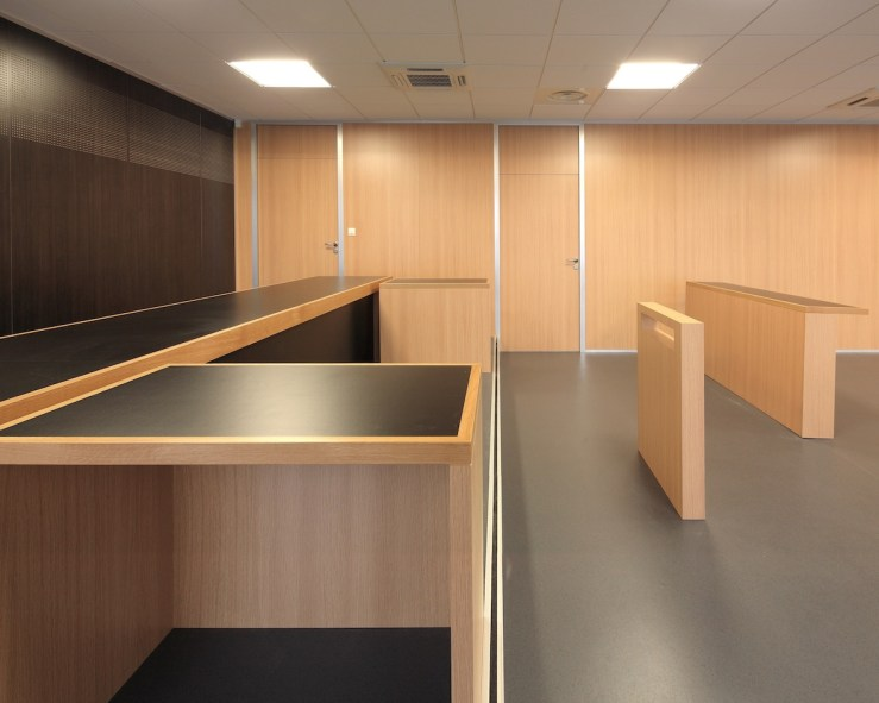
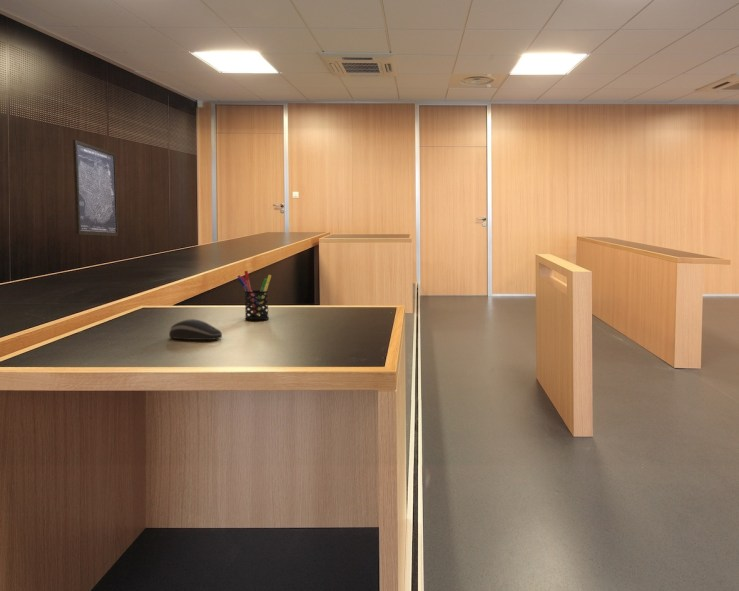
+ wall art [72,139,119,237]
+ pen holder [236,270,272,321]
+ computer mouse [168,318,223,341]
